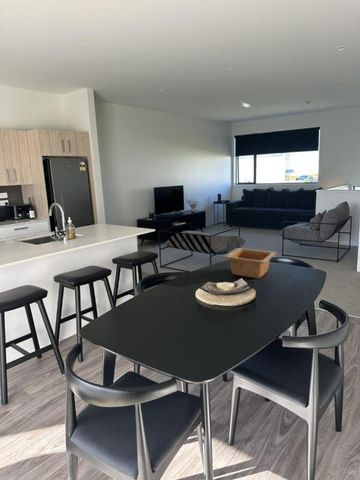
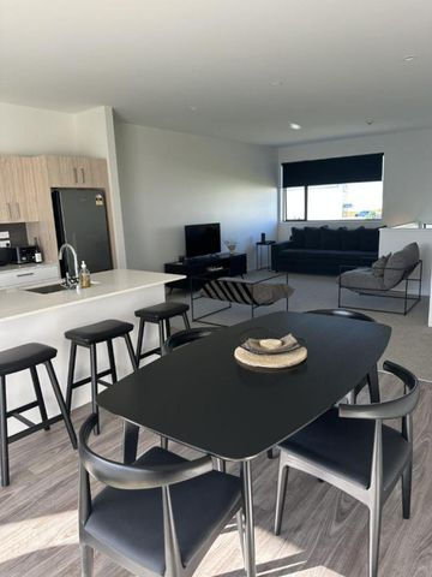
- serving bowl [222,247,278,279]
